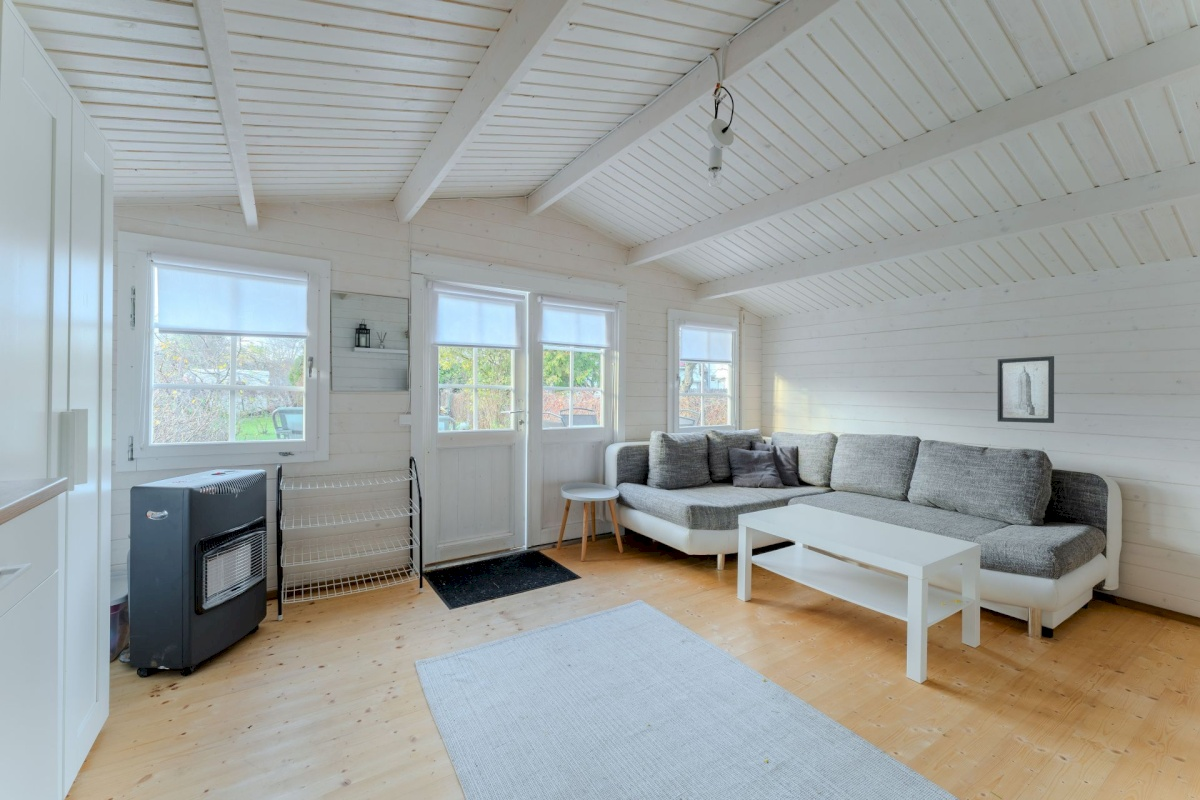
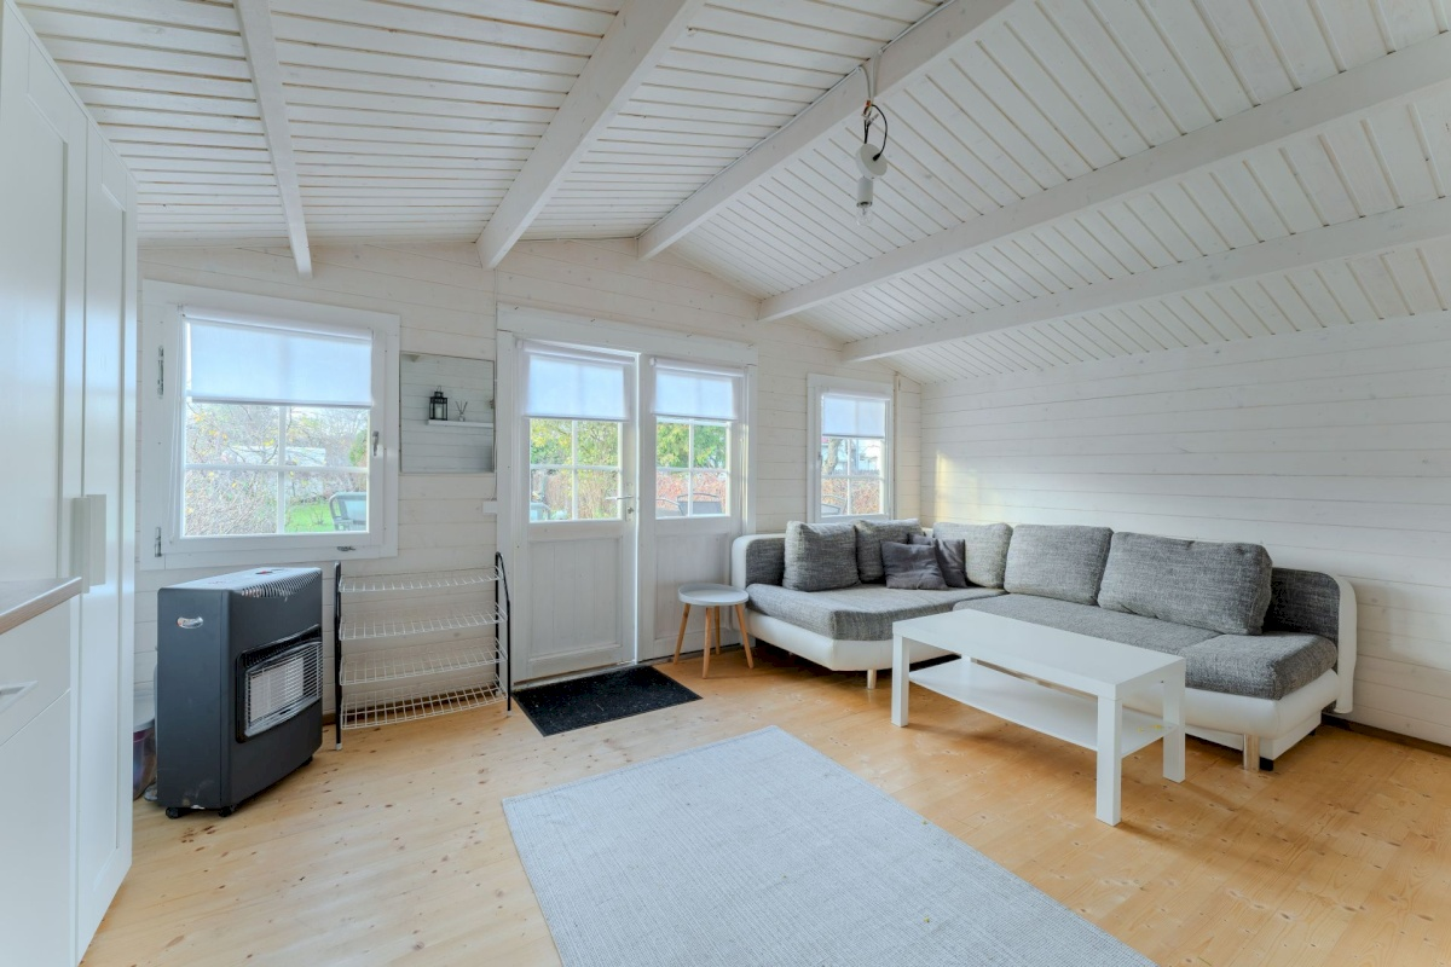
- wall art [997,355,1055,424]
